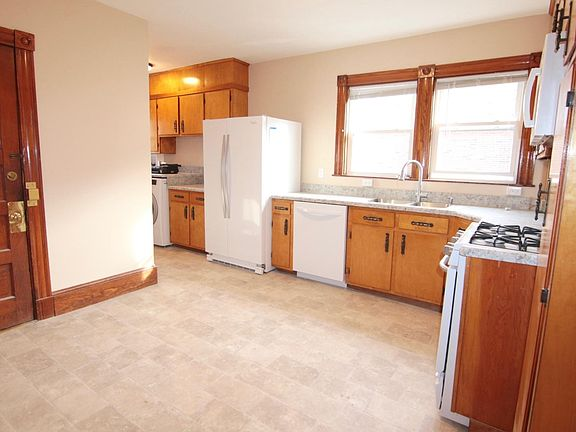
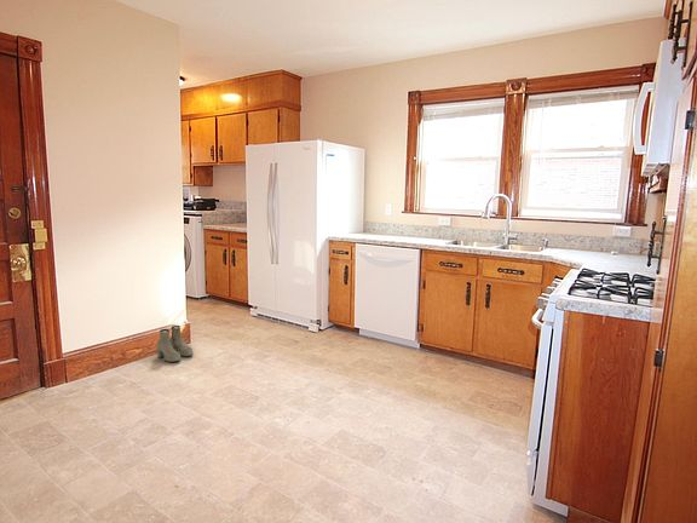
+ boots [156,324,194,363]
